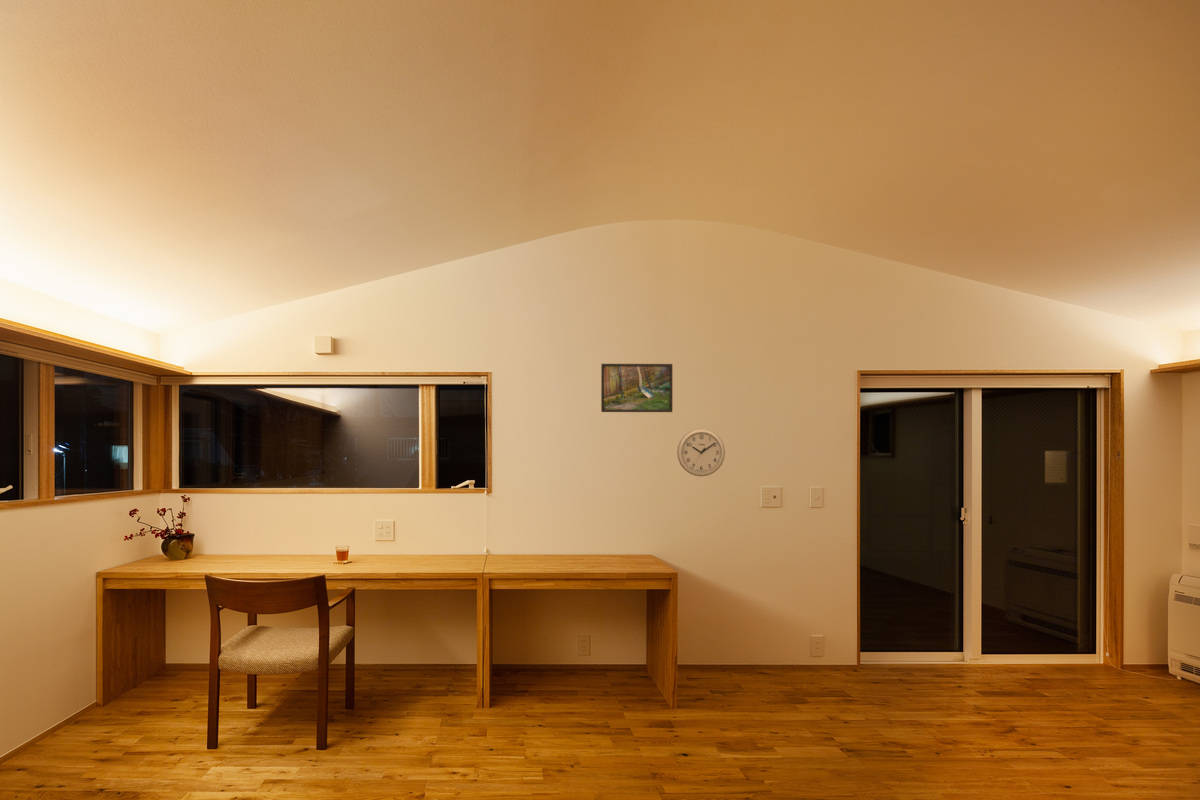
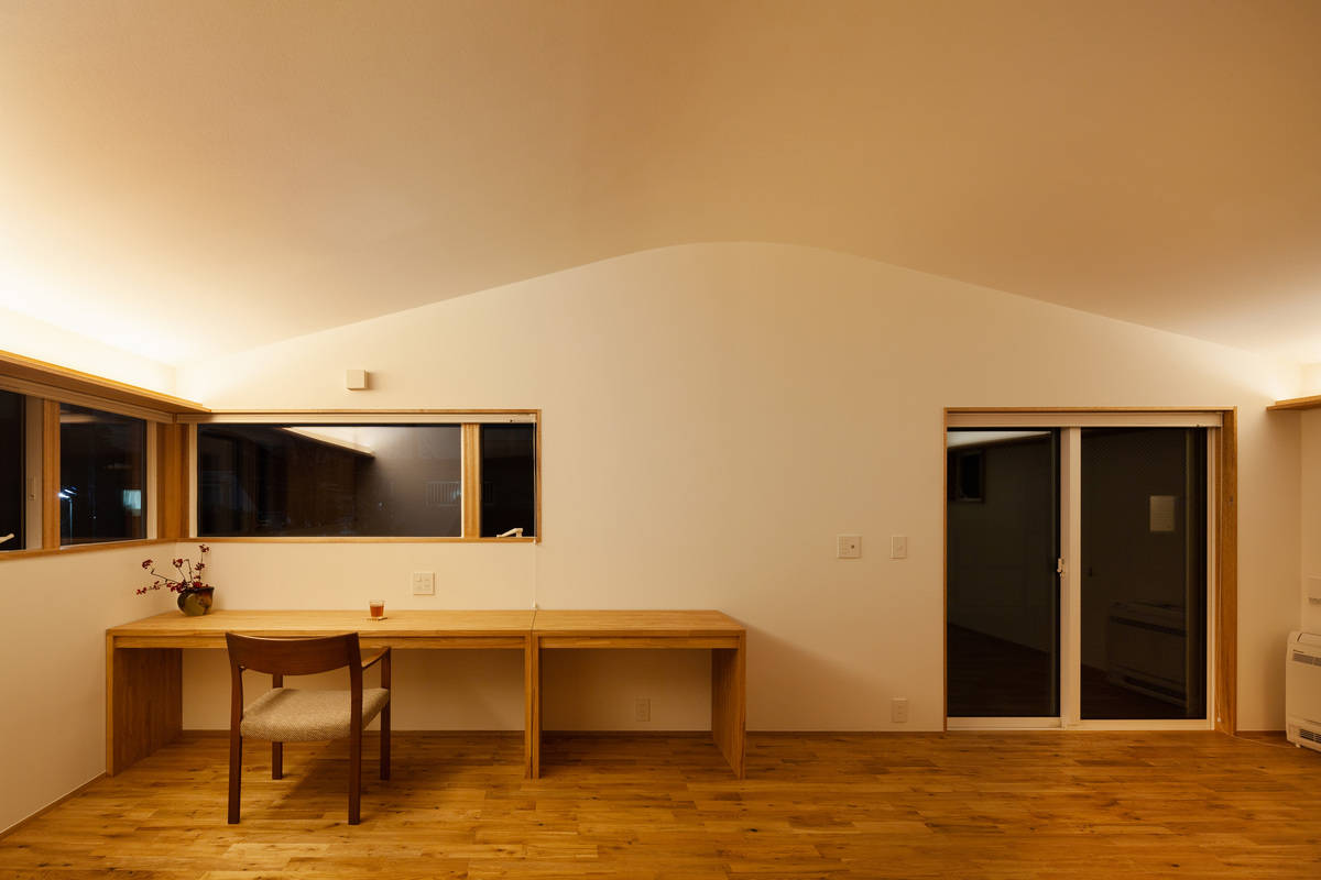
- wall clock [676,427,726,477]
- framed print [600,363,673,413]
